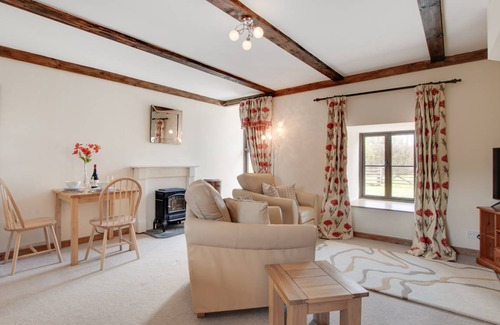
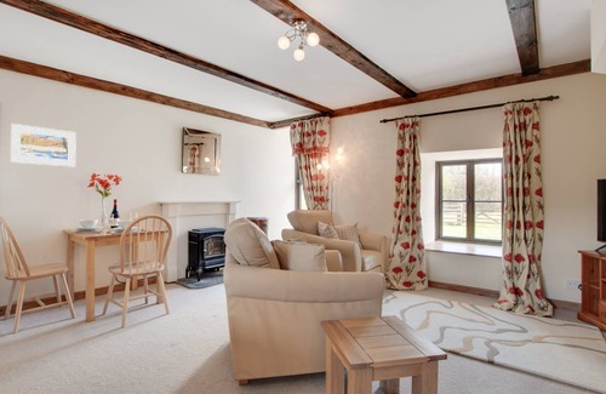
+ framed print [10,122,78,167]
